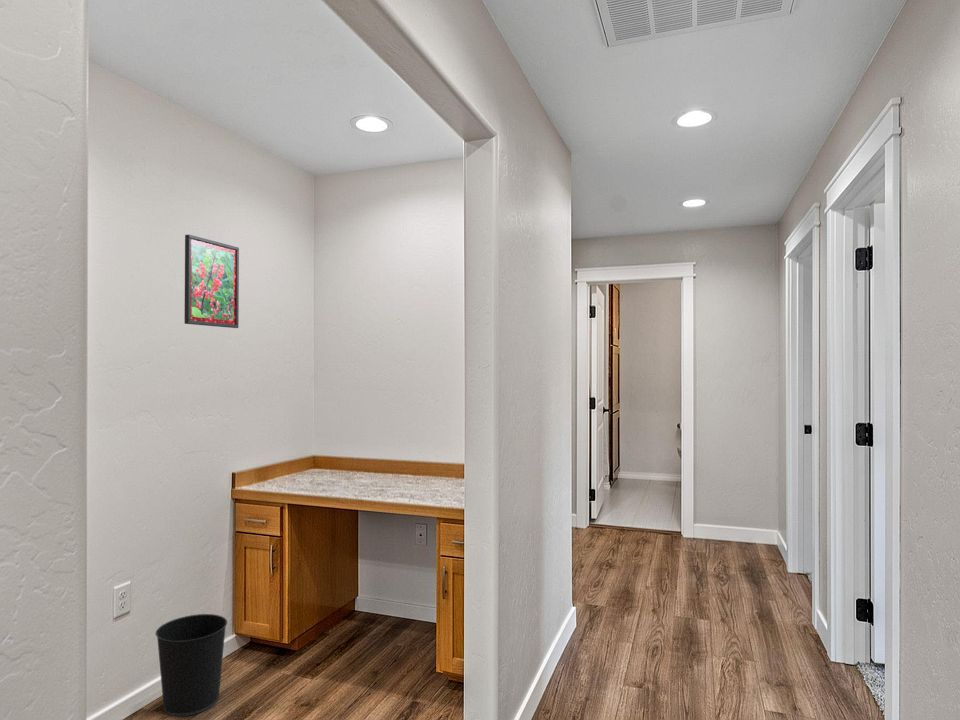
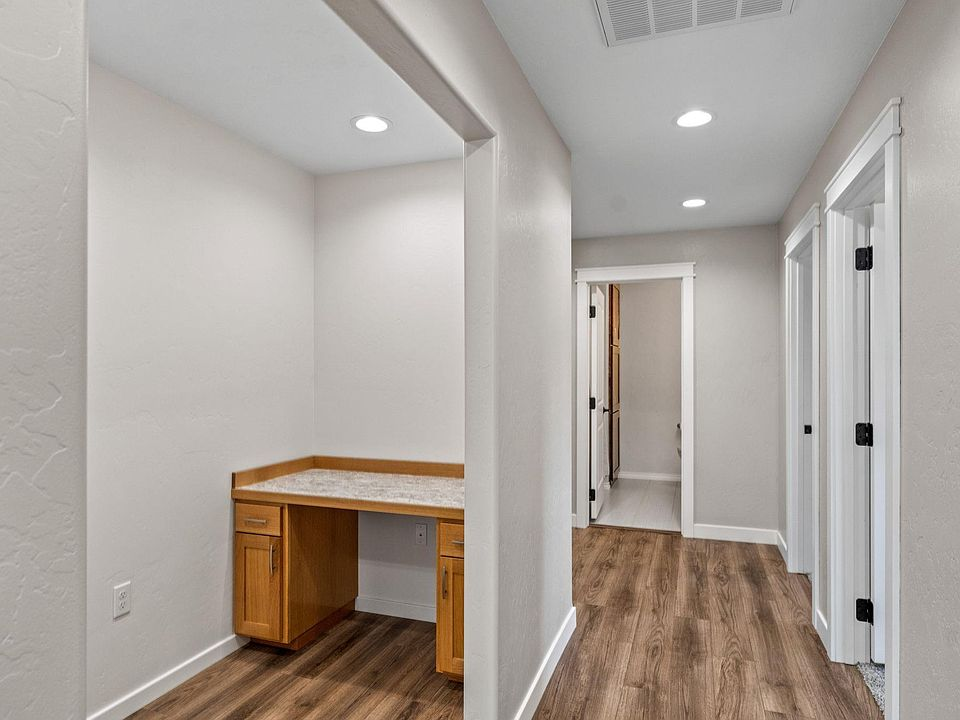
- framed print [183,234,240,329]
- wastebasket [155,613,228,717]
